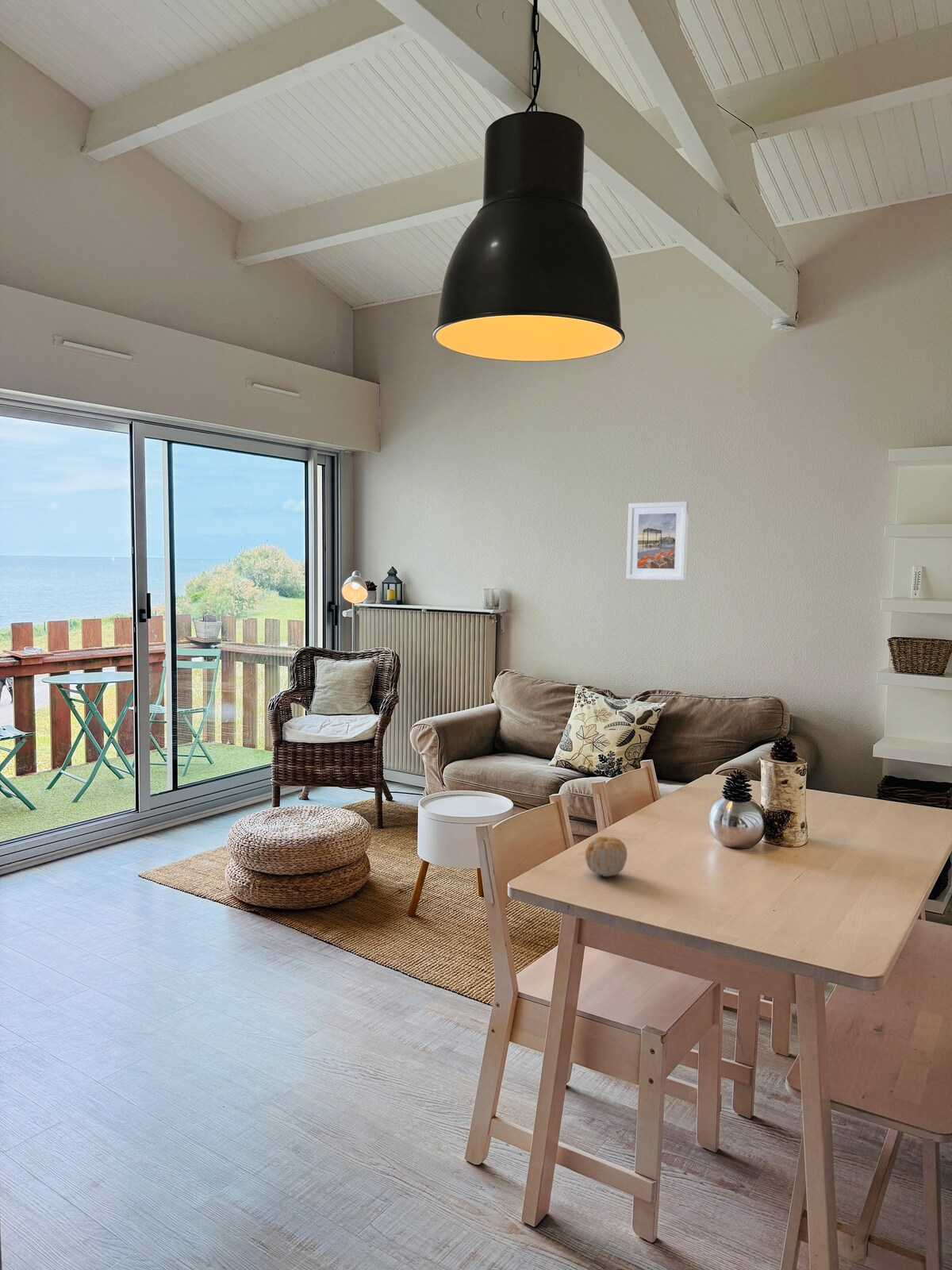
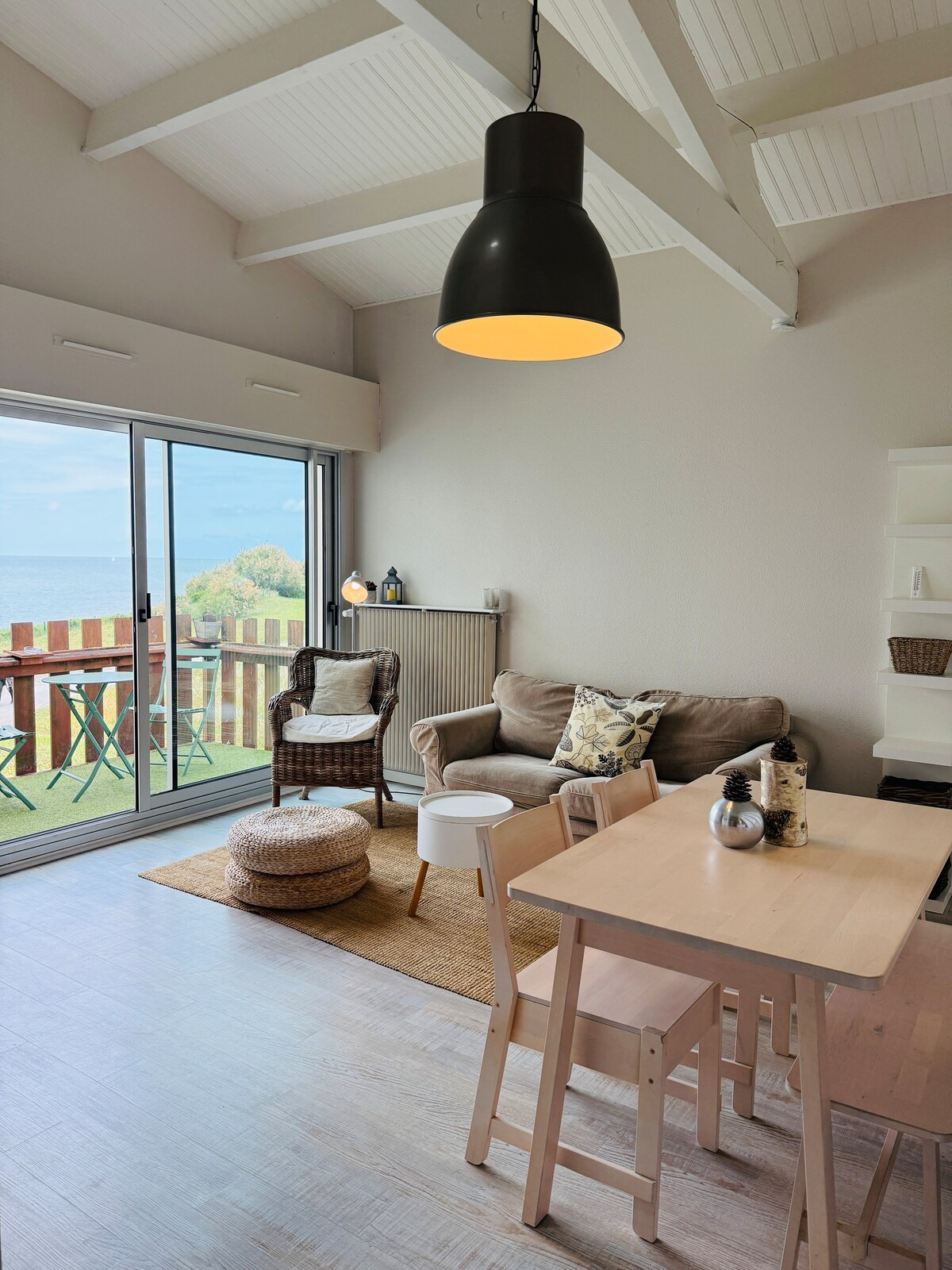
- fruit [584,836,628,877]
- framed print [625,501,689,581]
